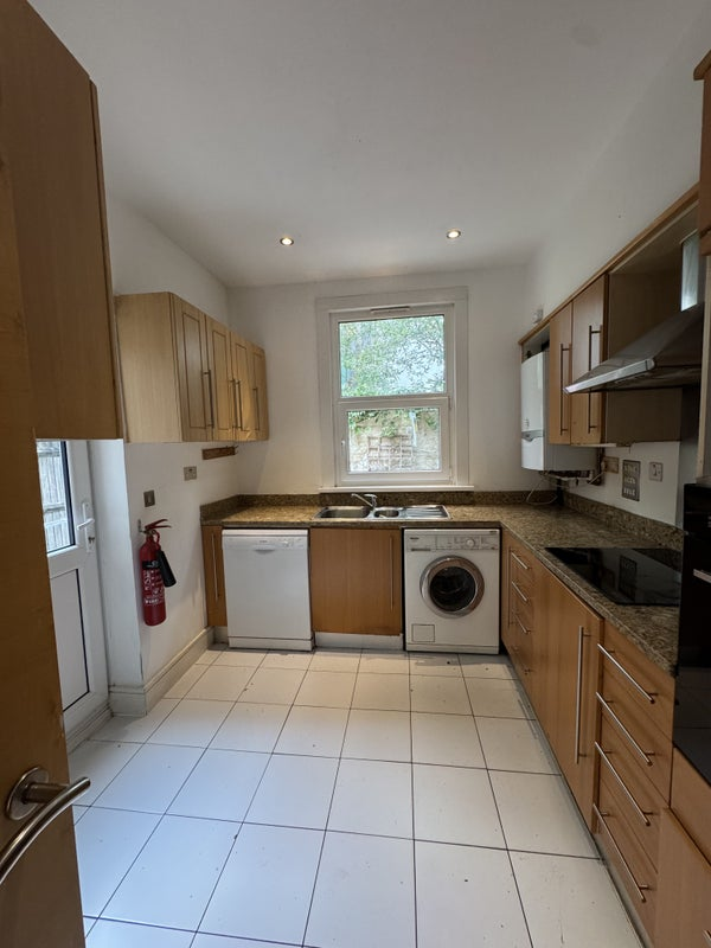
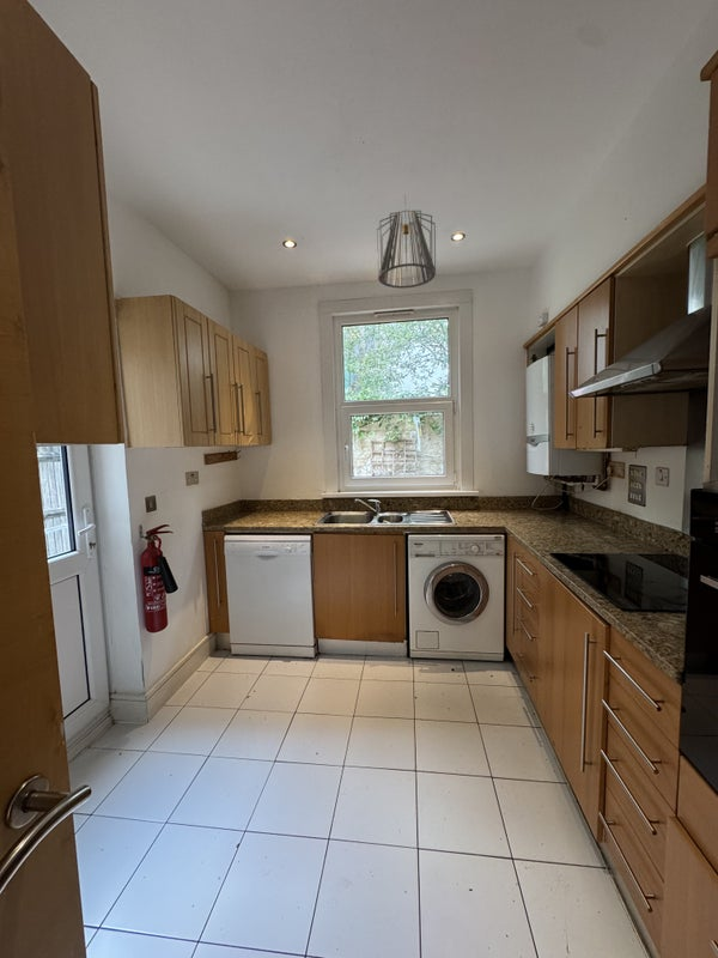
+ pendant light [376,194,437,290]
